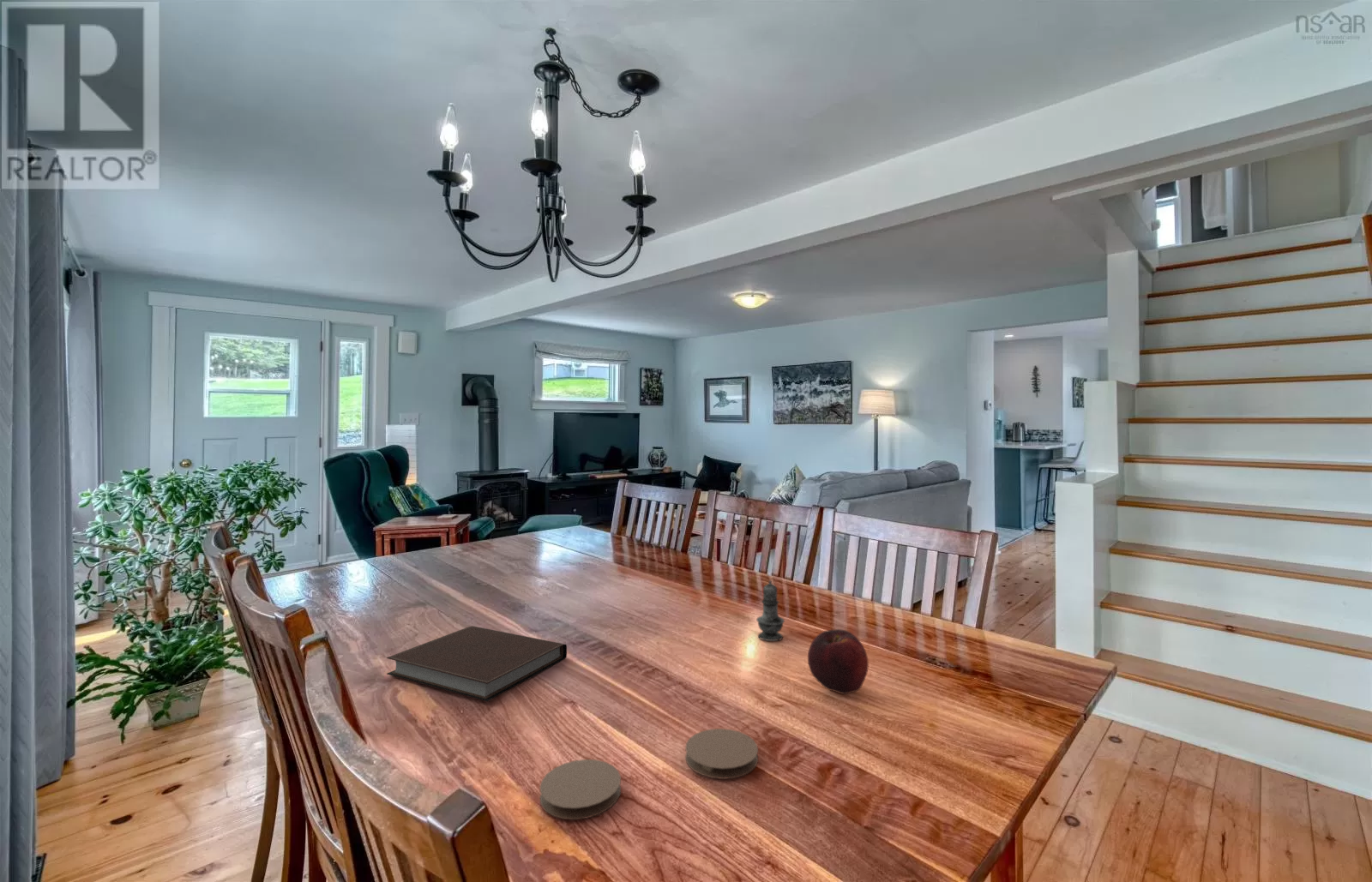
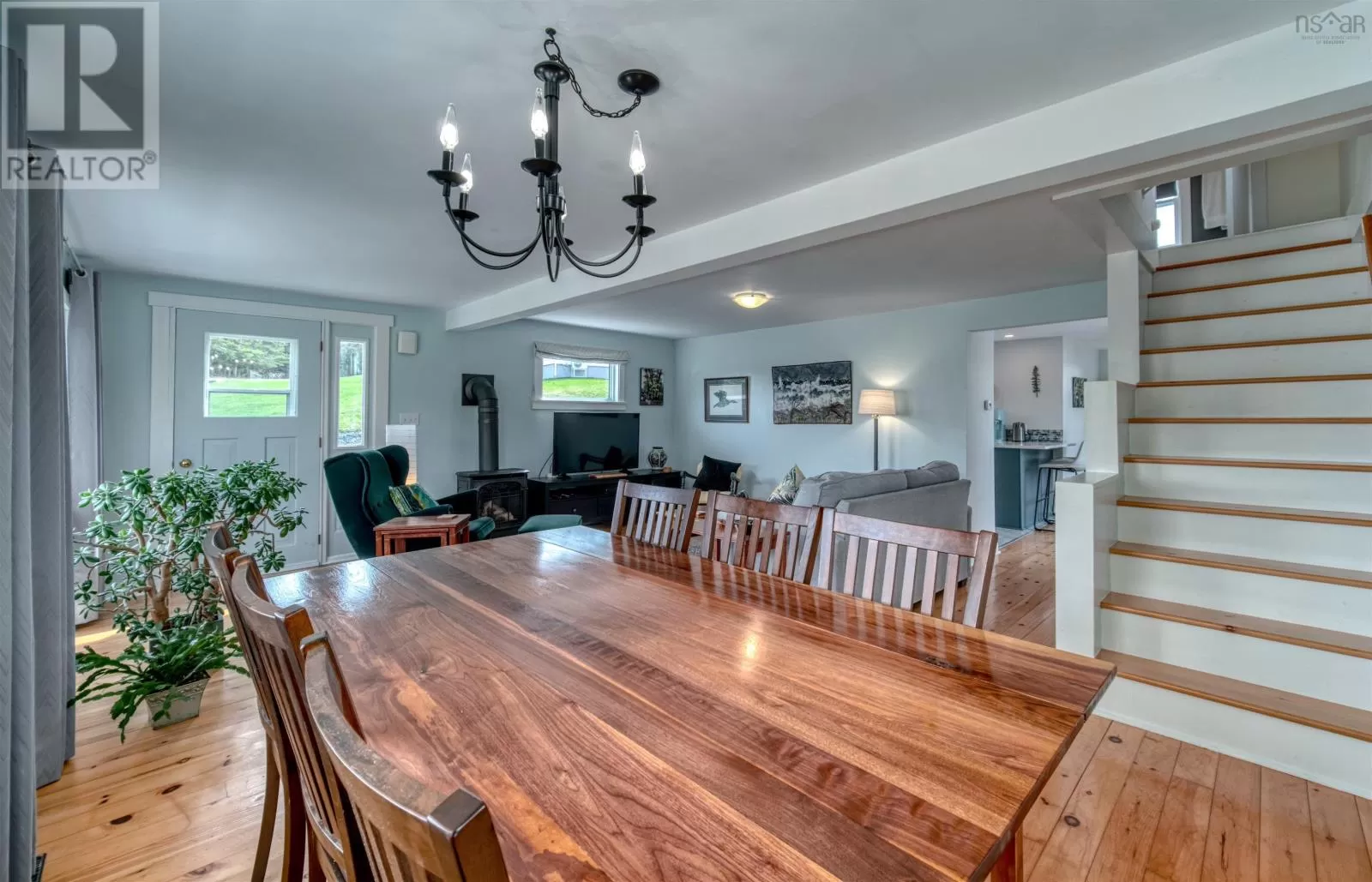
- salt shaker [755,579,785,642]
- fruit [807,628,870,695]
- coaster [684,728,759,780]
- notebook [386,625,568,703]
- coaster [539,759,622,820]
